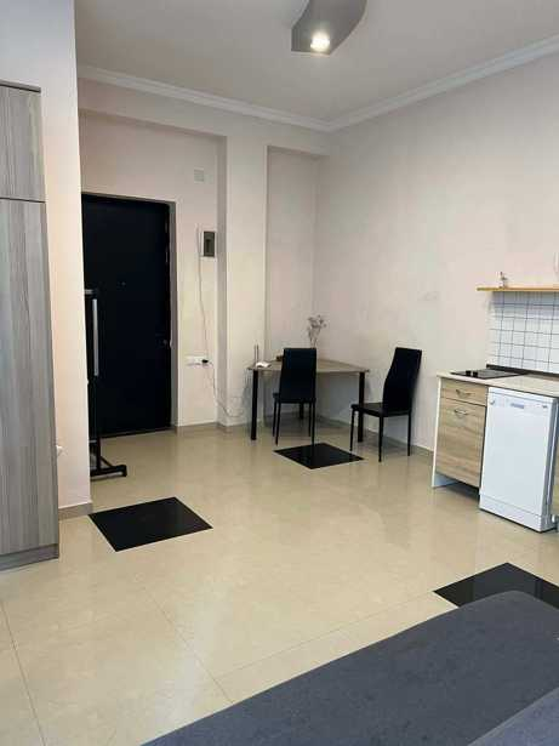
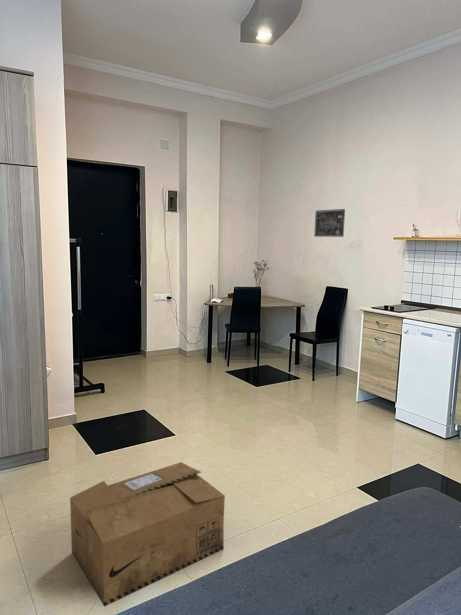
+ cardboard box [69,461,226,608]
+ wall art [313,208,346,238]
